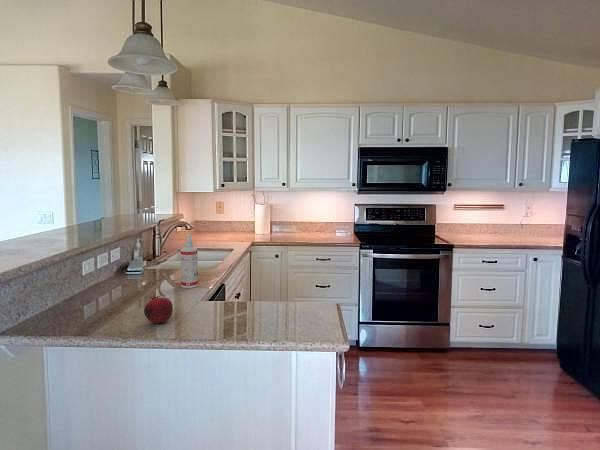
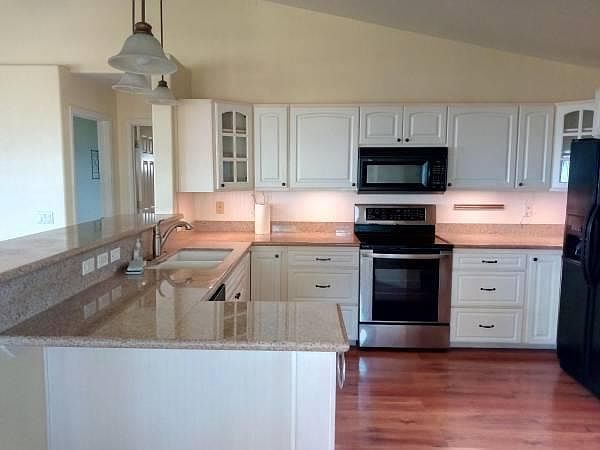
- spray bottle [179,234,199,289]
- fruit [143,295,174,324]
